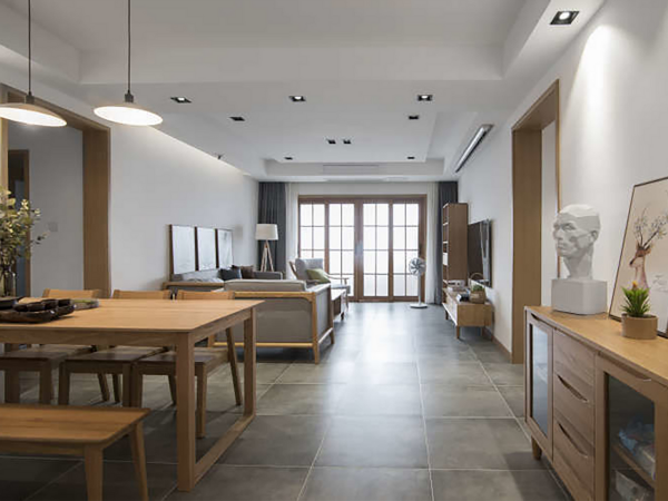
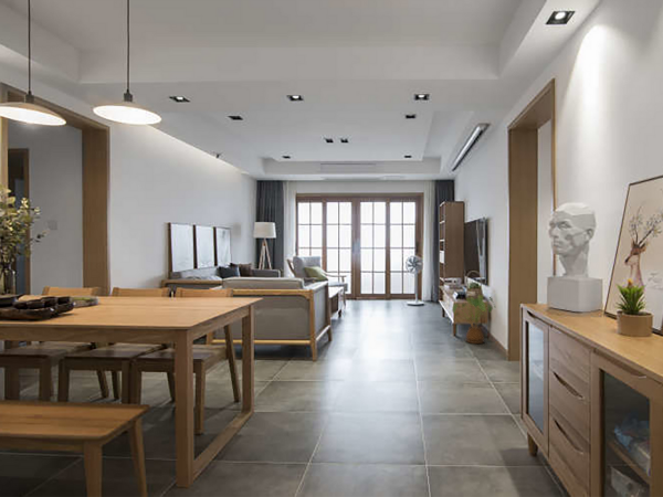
+ house plant [451,294,496,345]
